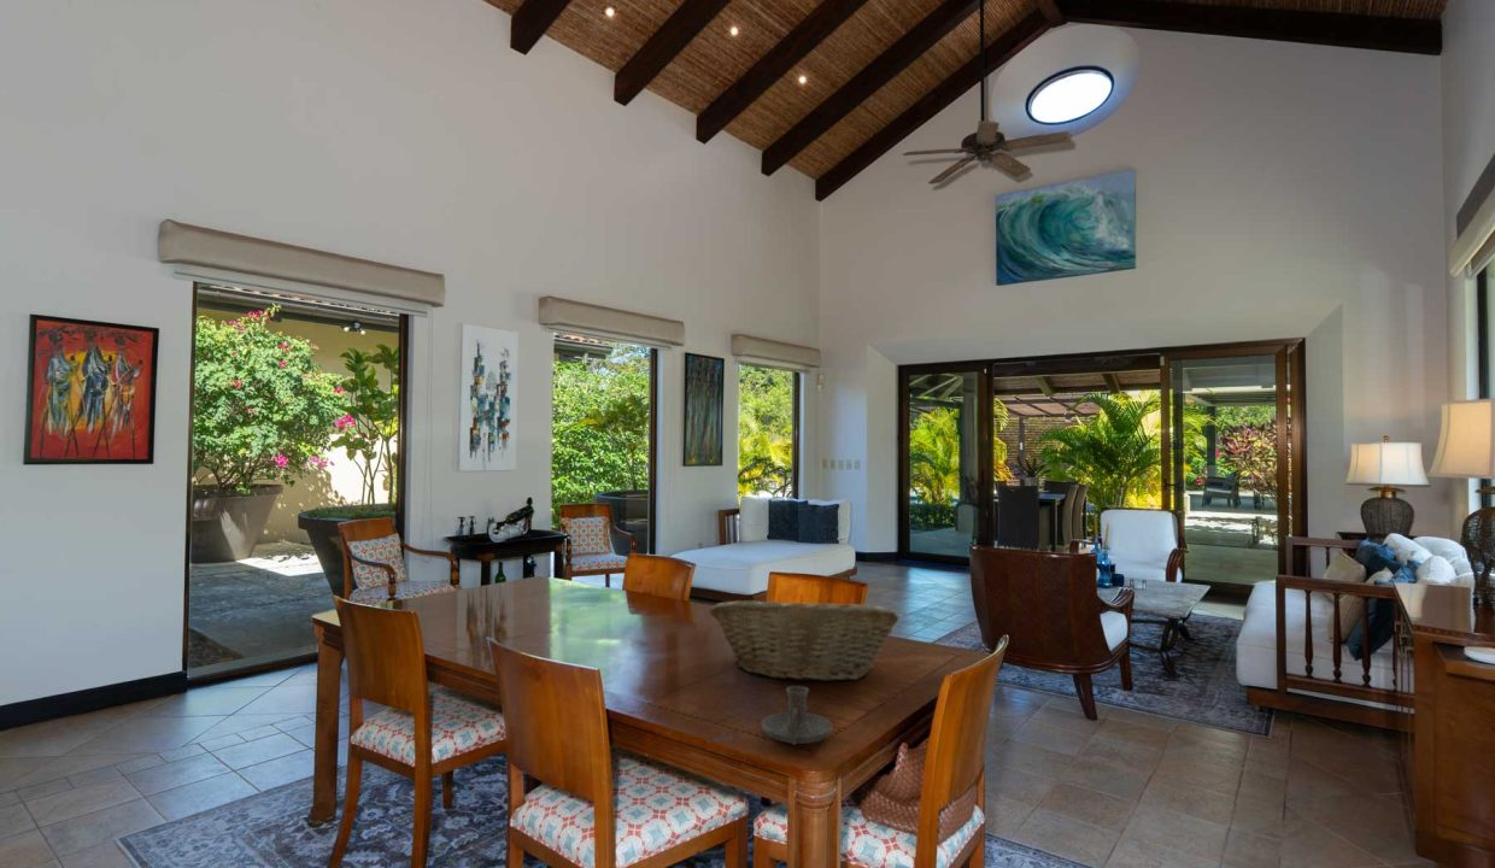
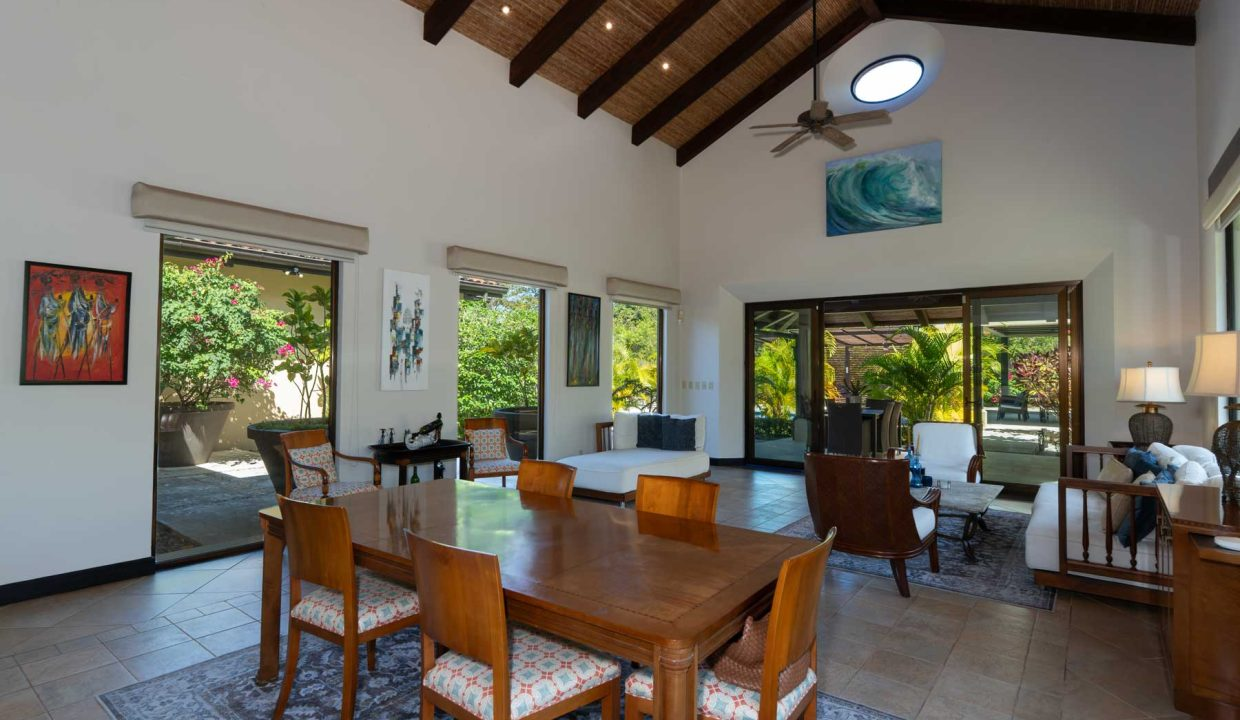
- fruit basket [708,594,899,682]
- candle holder [761,685,834,746]
